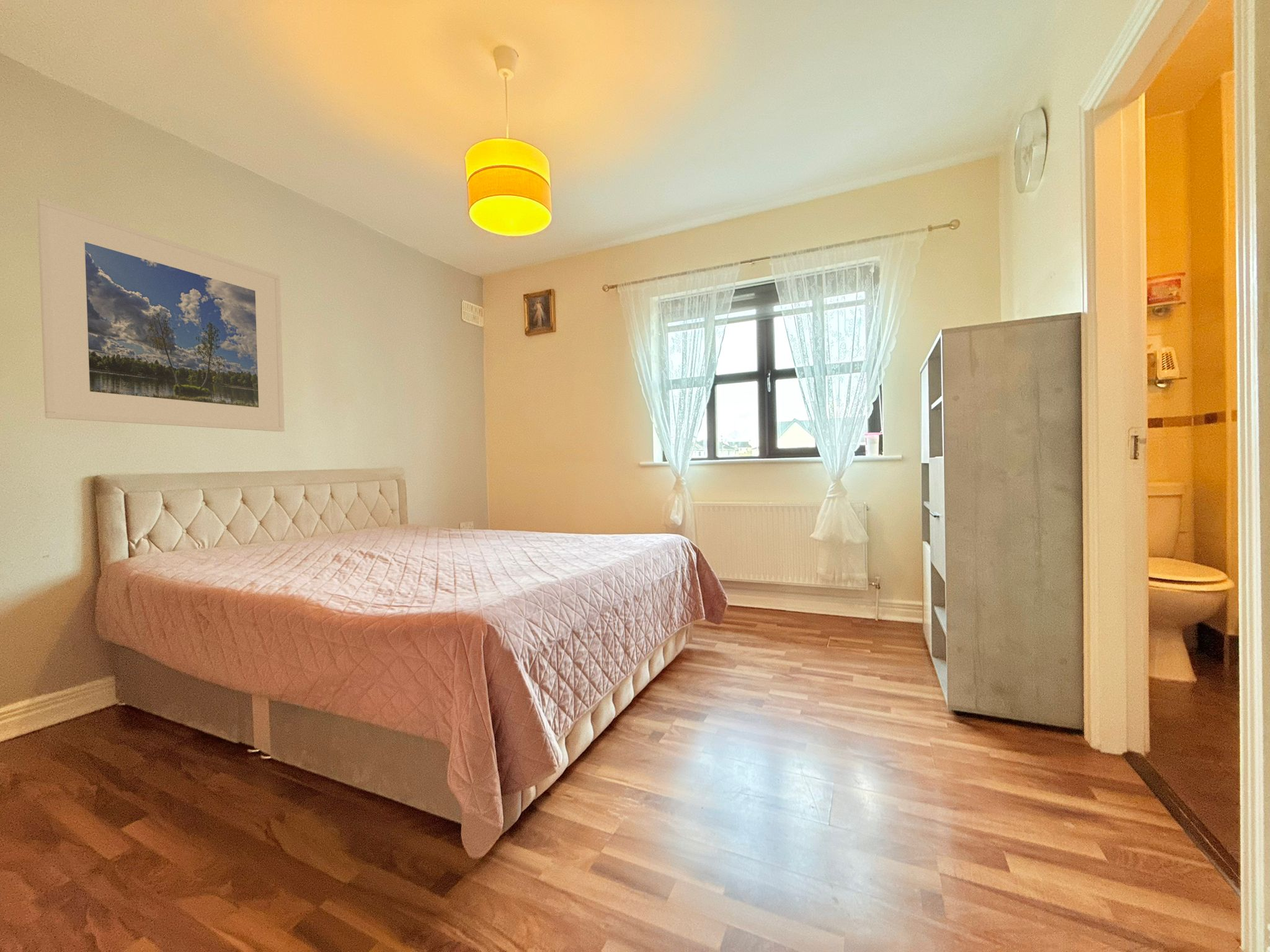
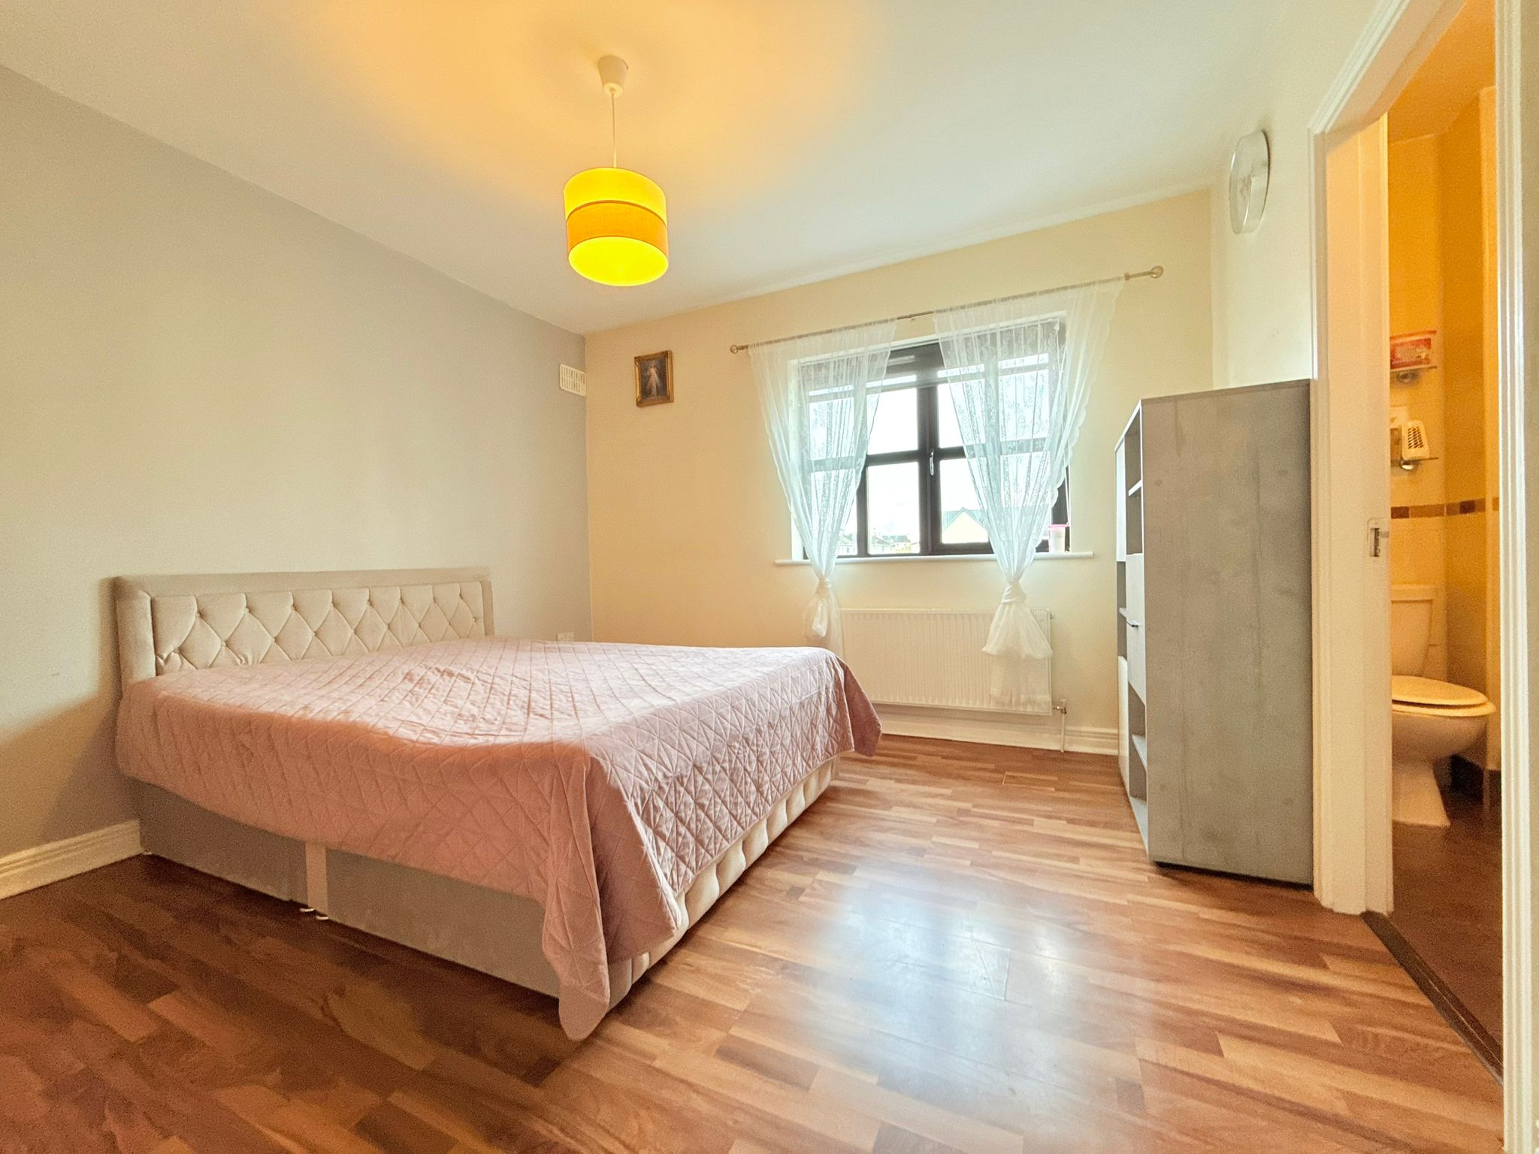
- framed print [37,198,285,432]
